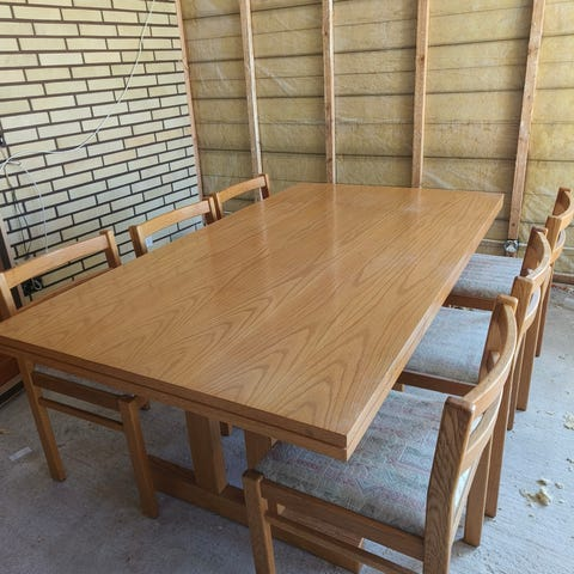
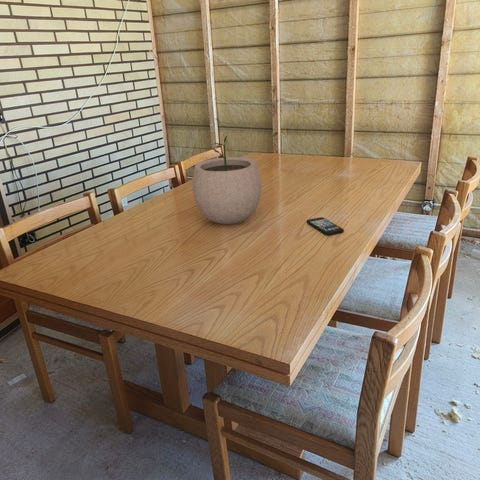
+ plant pot [192,134,262,225]
+ smartphone [306,216,345,237]
